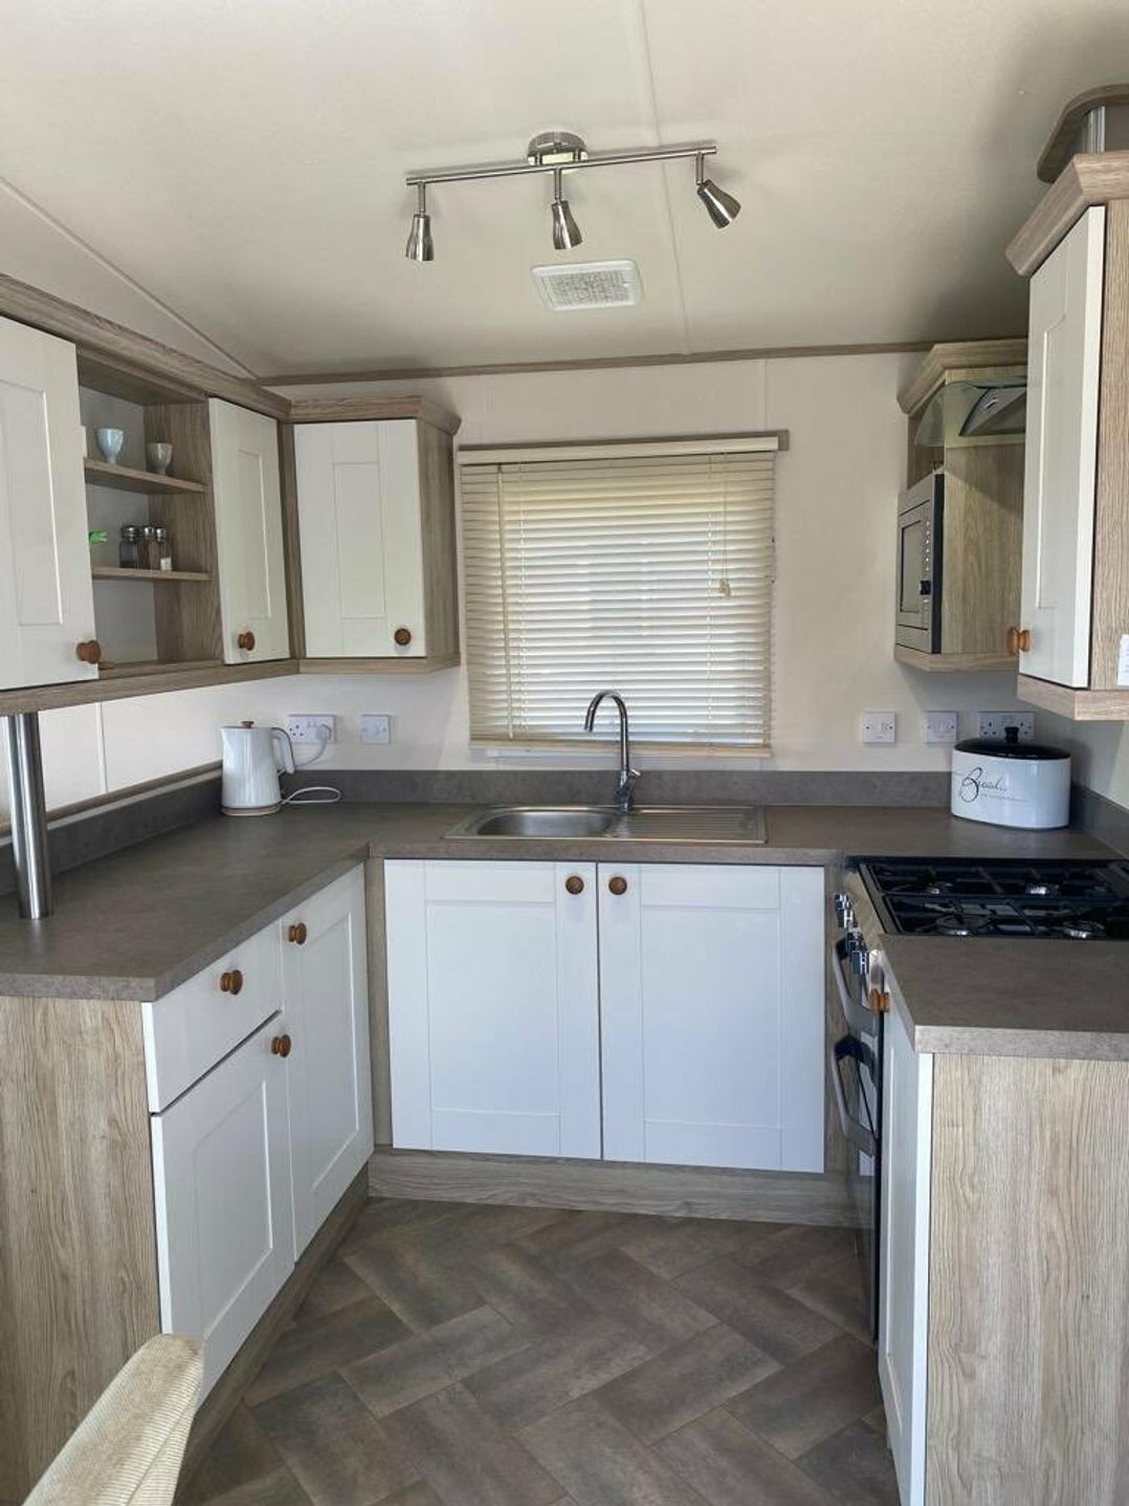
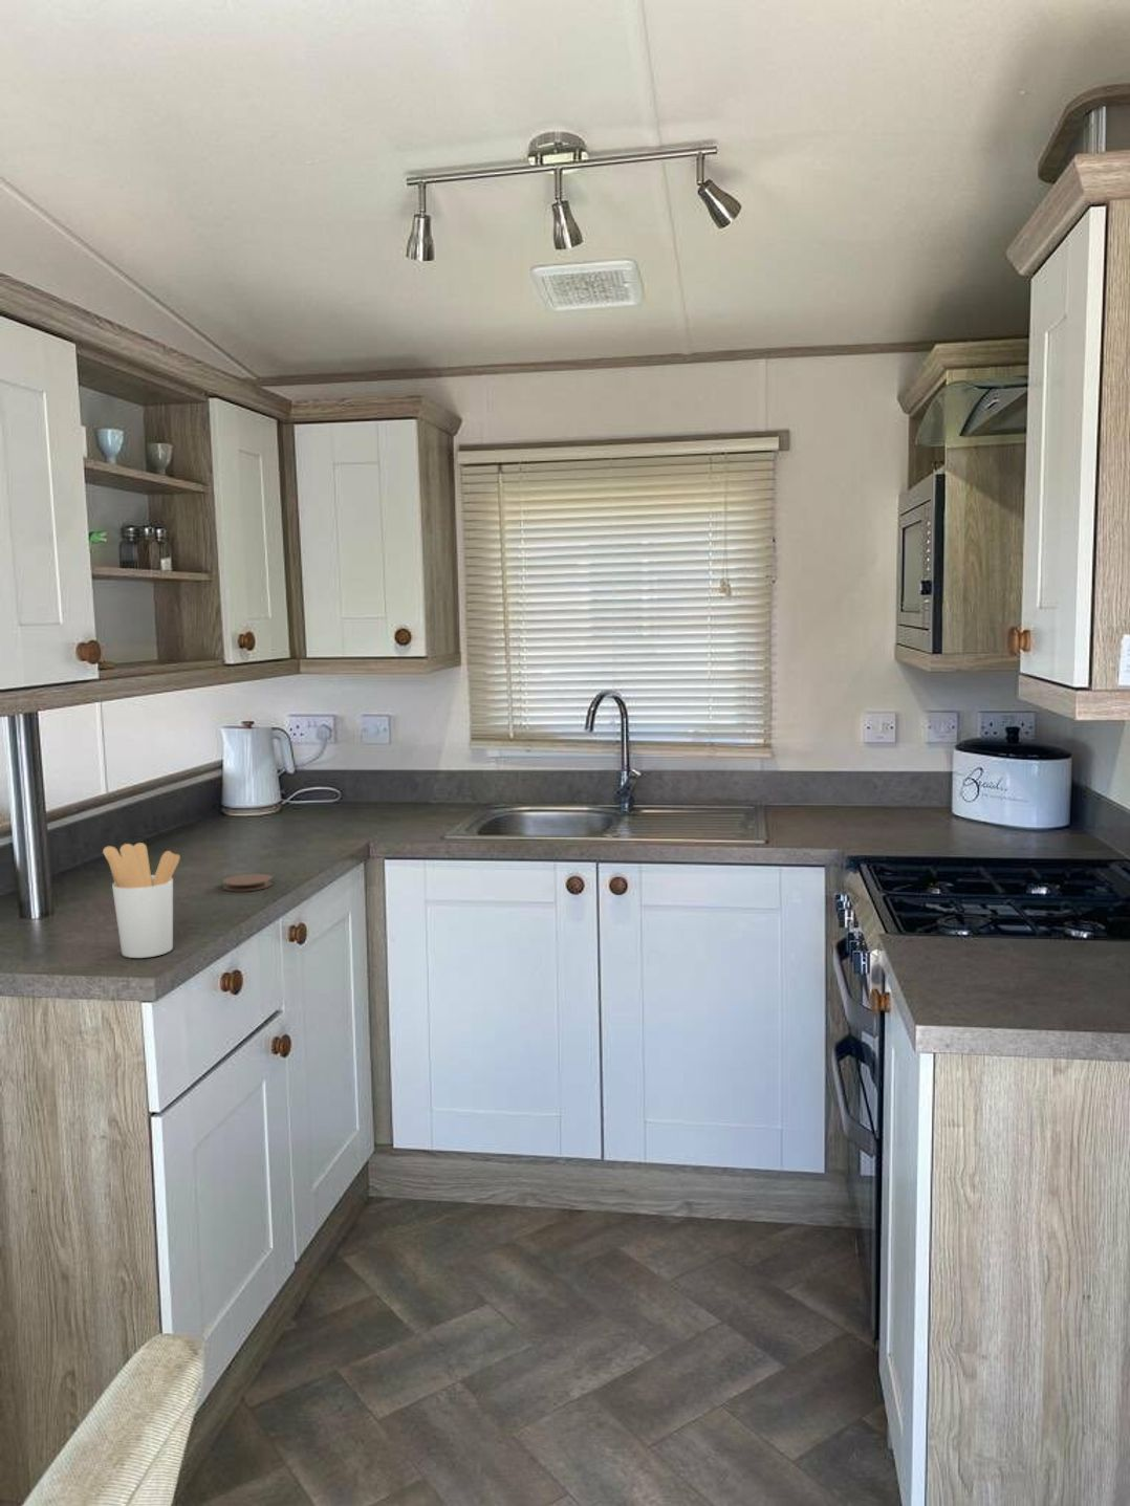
+ utensil holder [102,841,182,959]
+ coaster [222,873,273,892]
